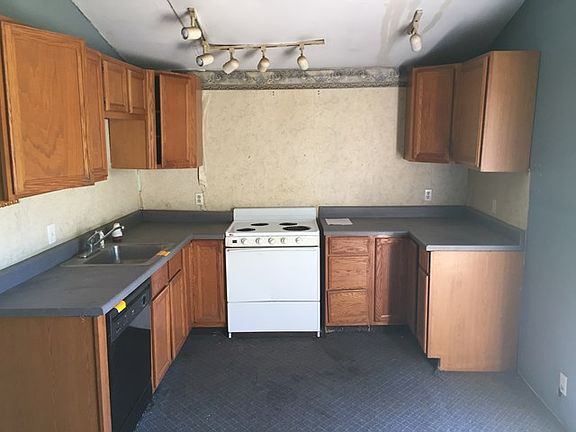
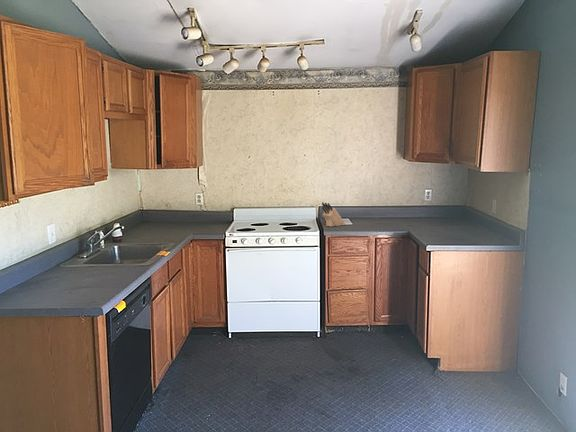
+ knife block [321,201,346,227]
